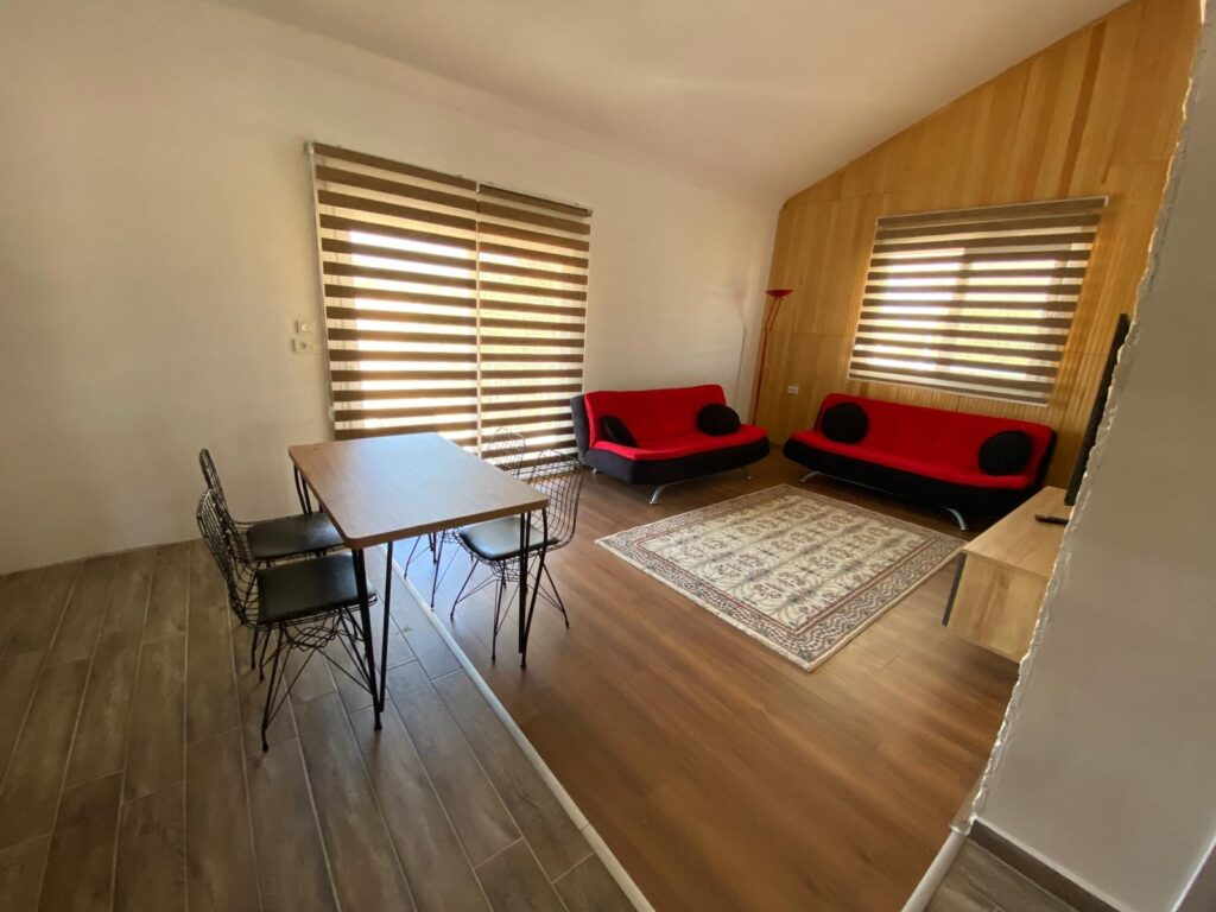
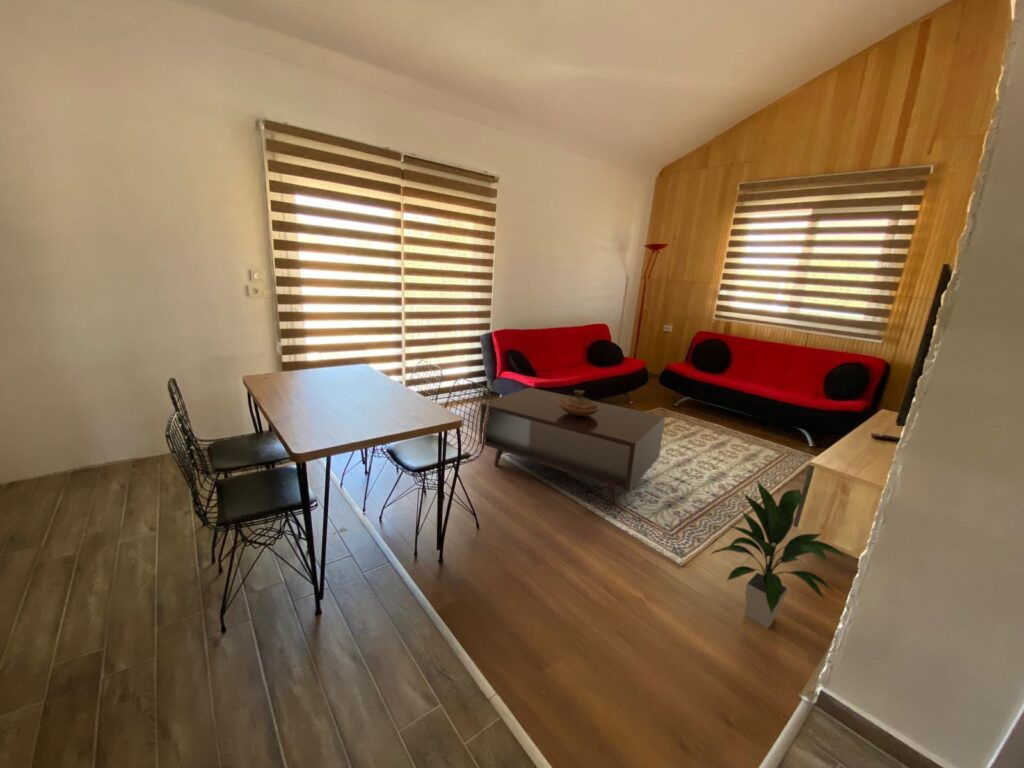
+ indoor plant [708,480,851,629]
+ decorative bowl [558,389,600,416]
+ coffee table [479,387,666,509]
